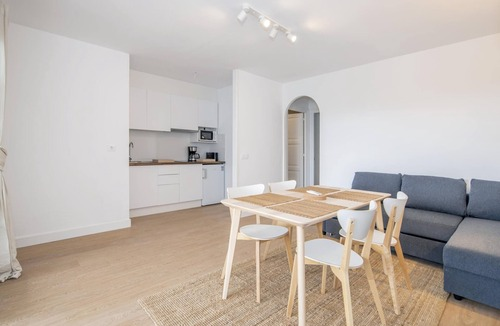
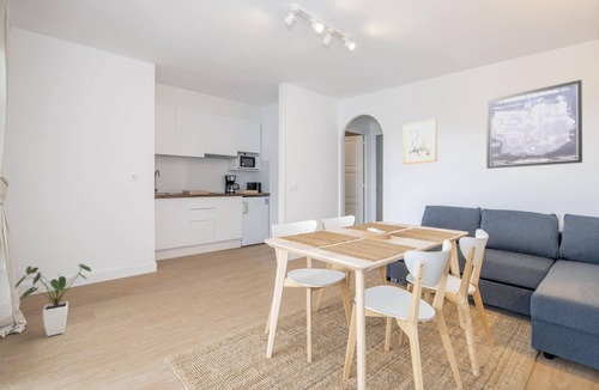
+ wall art [485,79,583,170]
+ wall art [403,118,437,165]
+ house plant [14,263,92,337]
